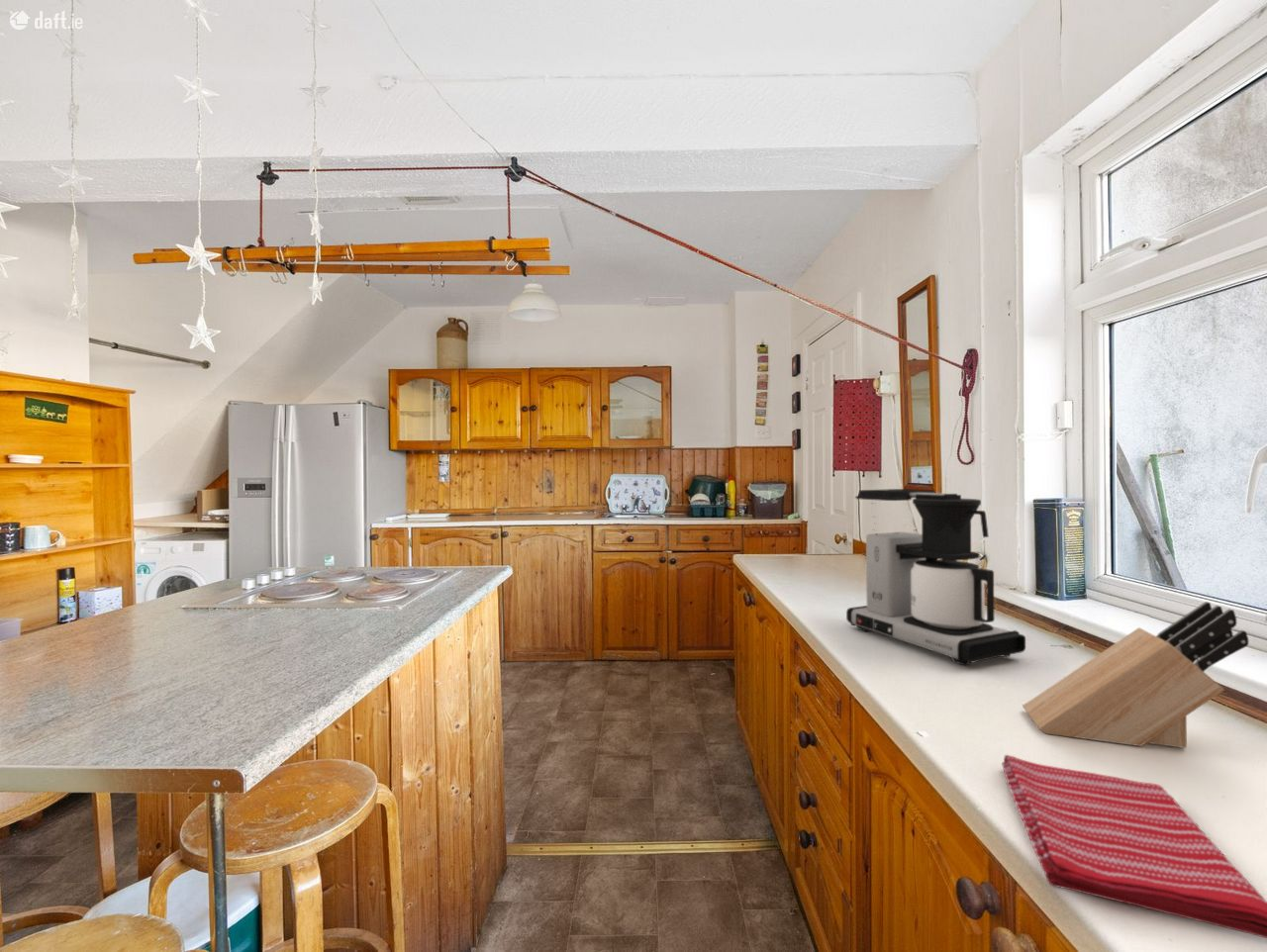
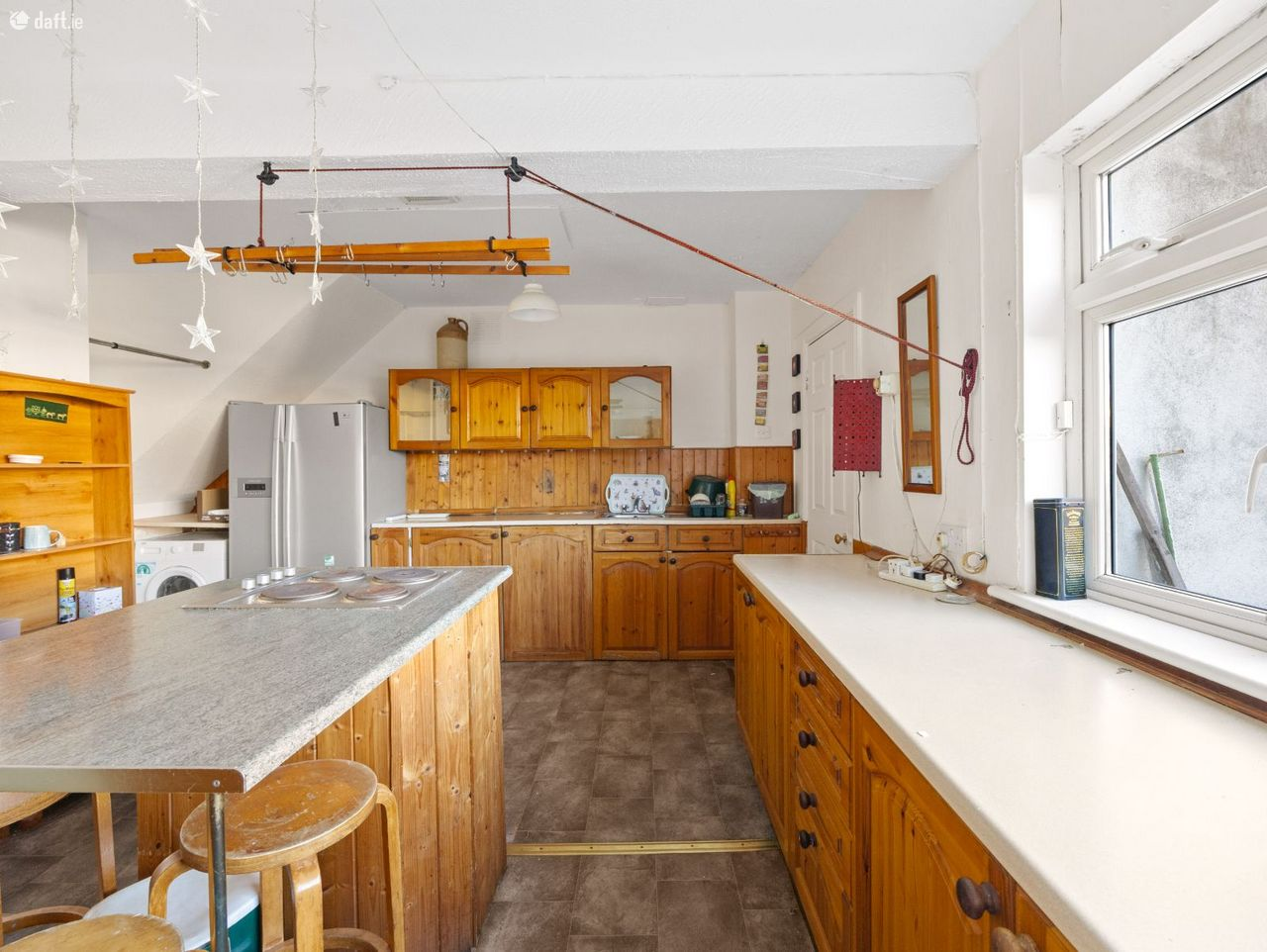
- dish towel [1001,754,1267,939]
- coffee maker [845,488,1026,667]
- knife block [1022,601,1250,749]
